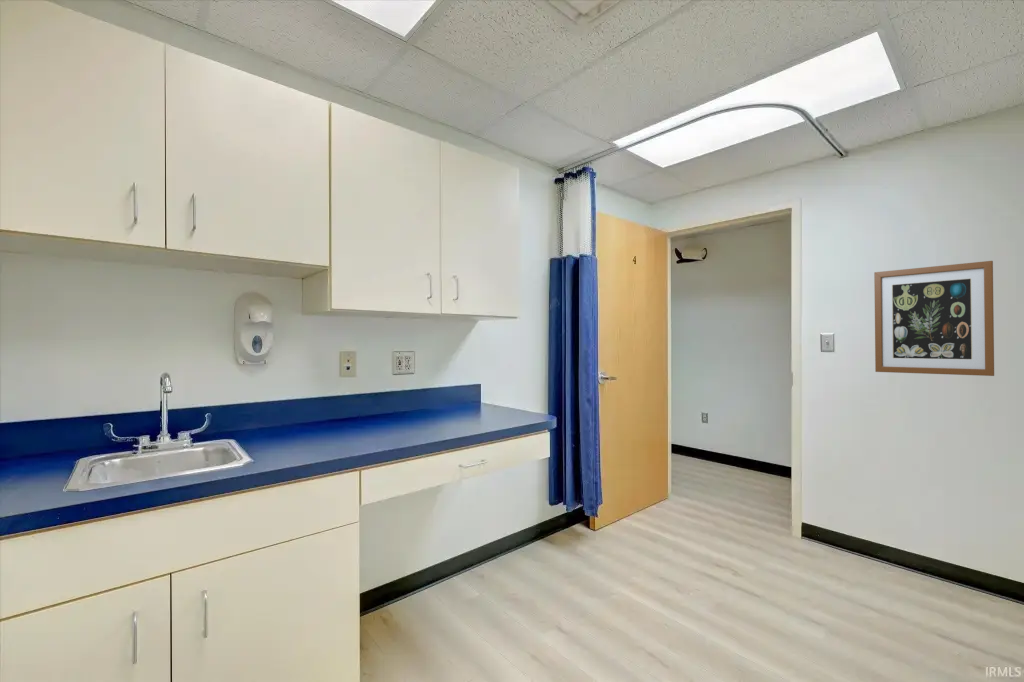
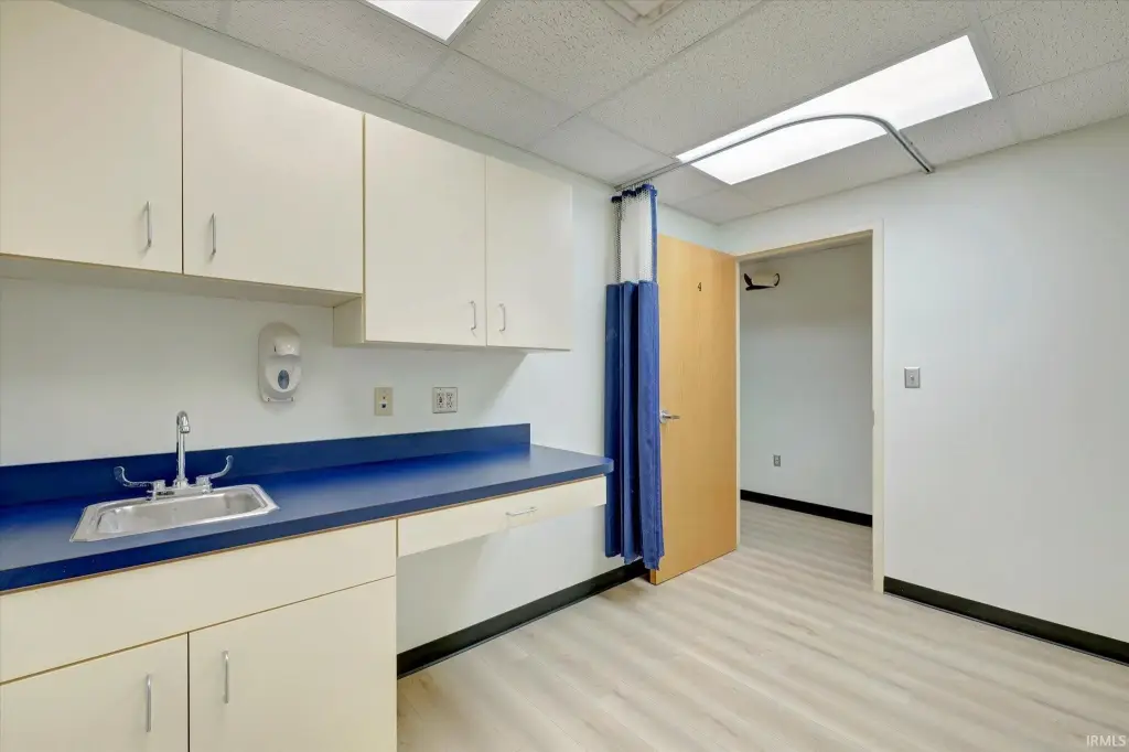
- wall art [873,260,995,377]
